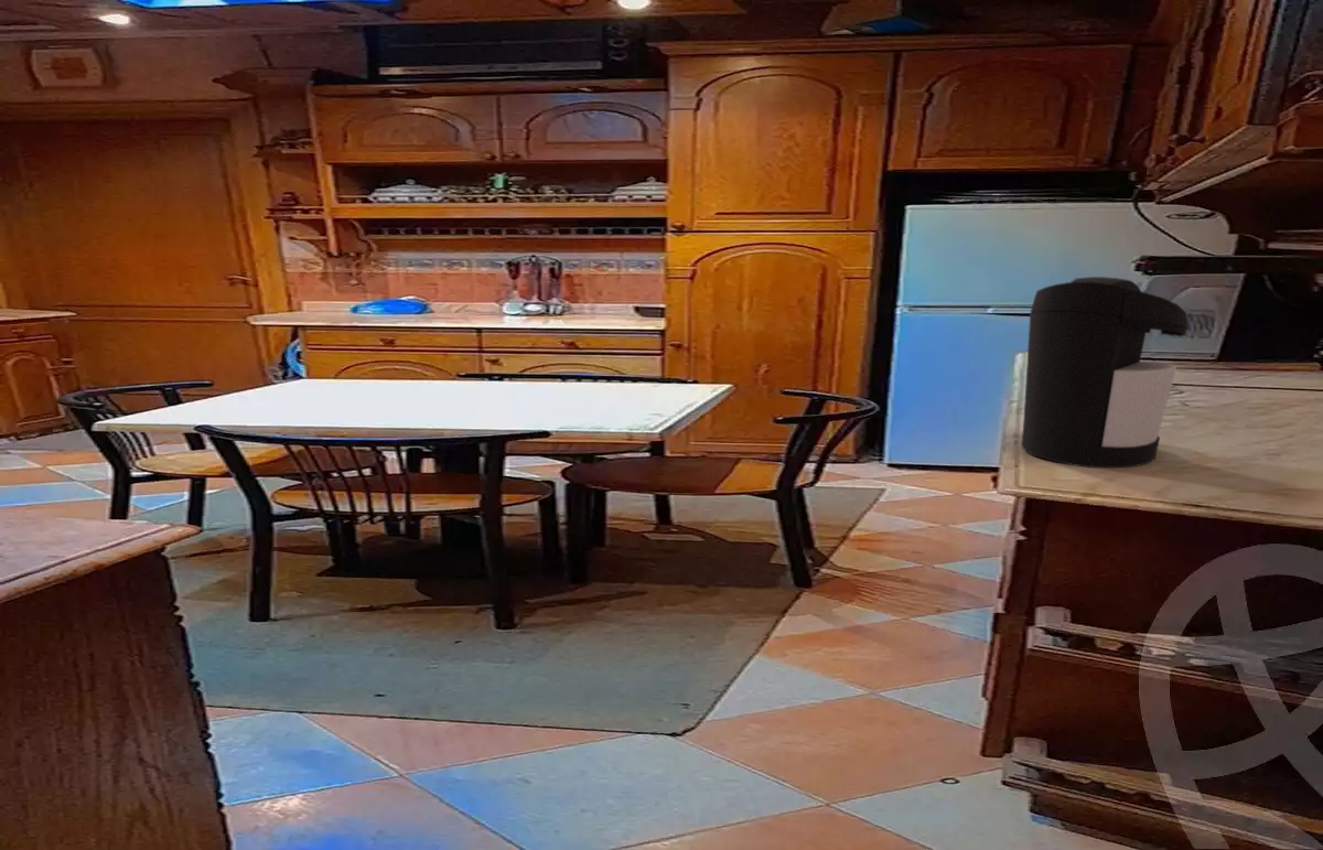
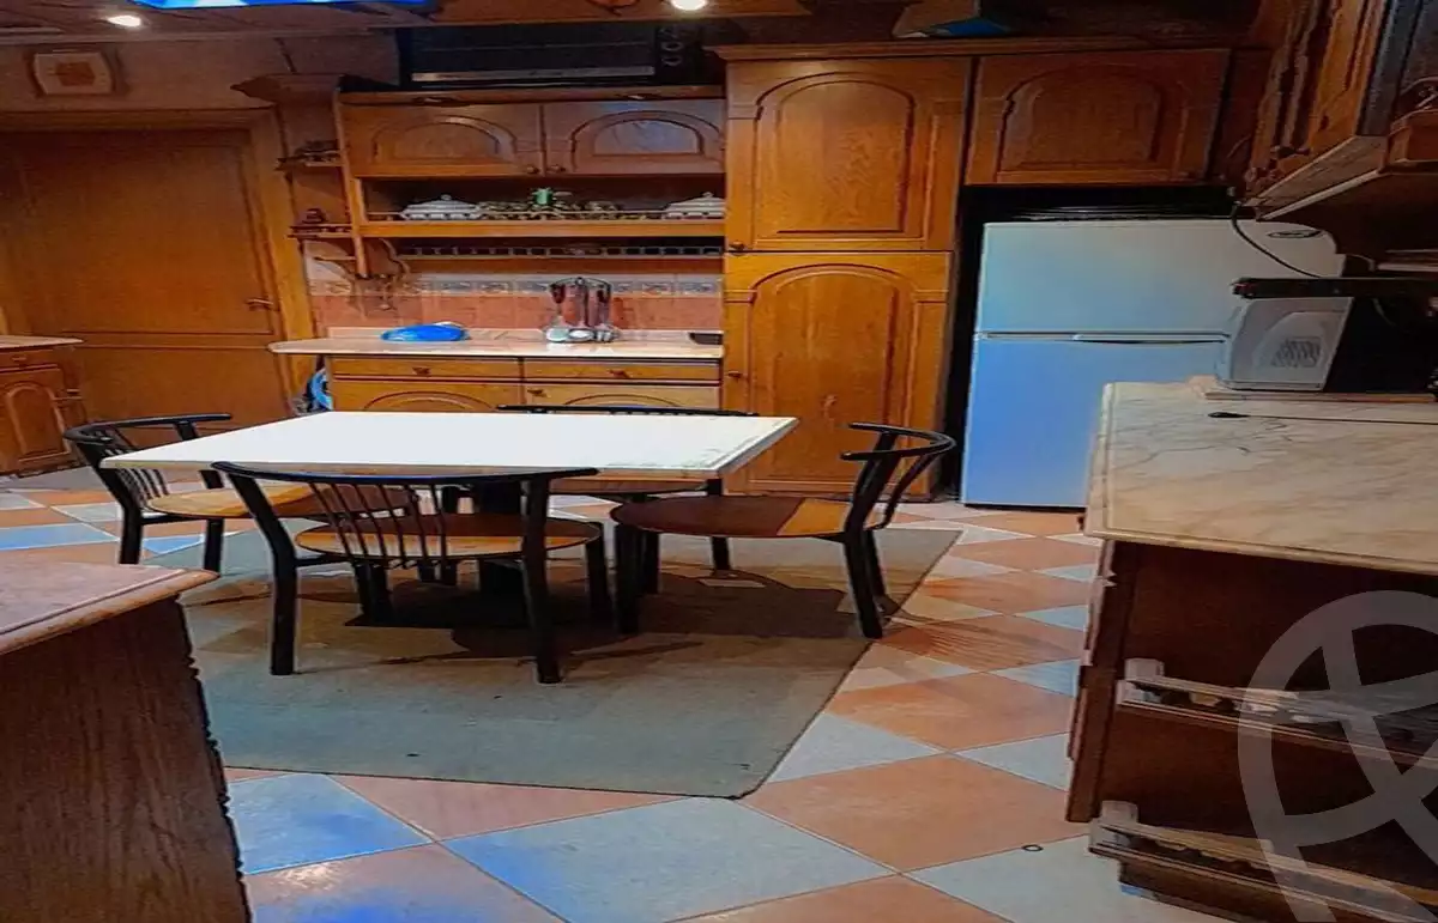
- coffee maker [1021,276,1190,469]
